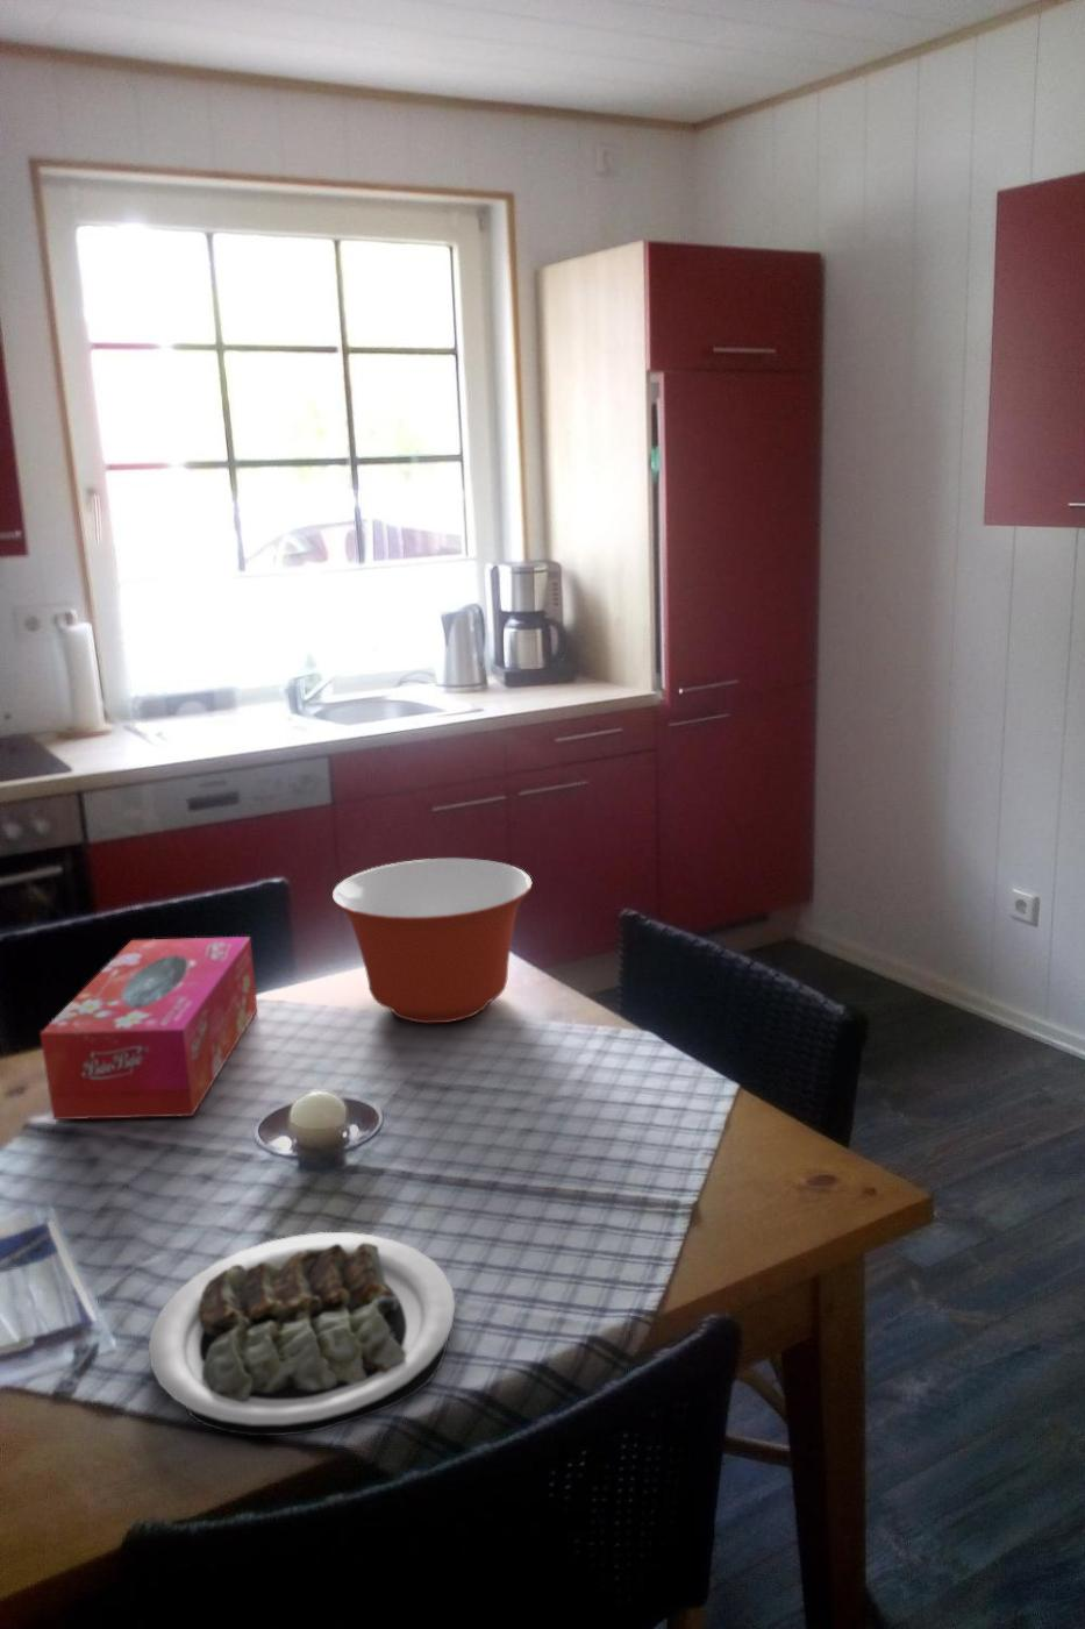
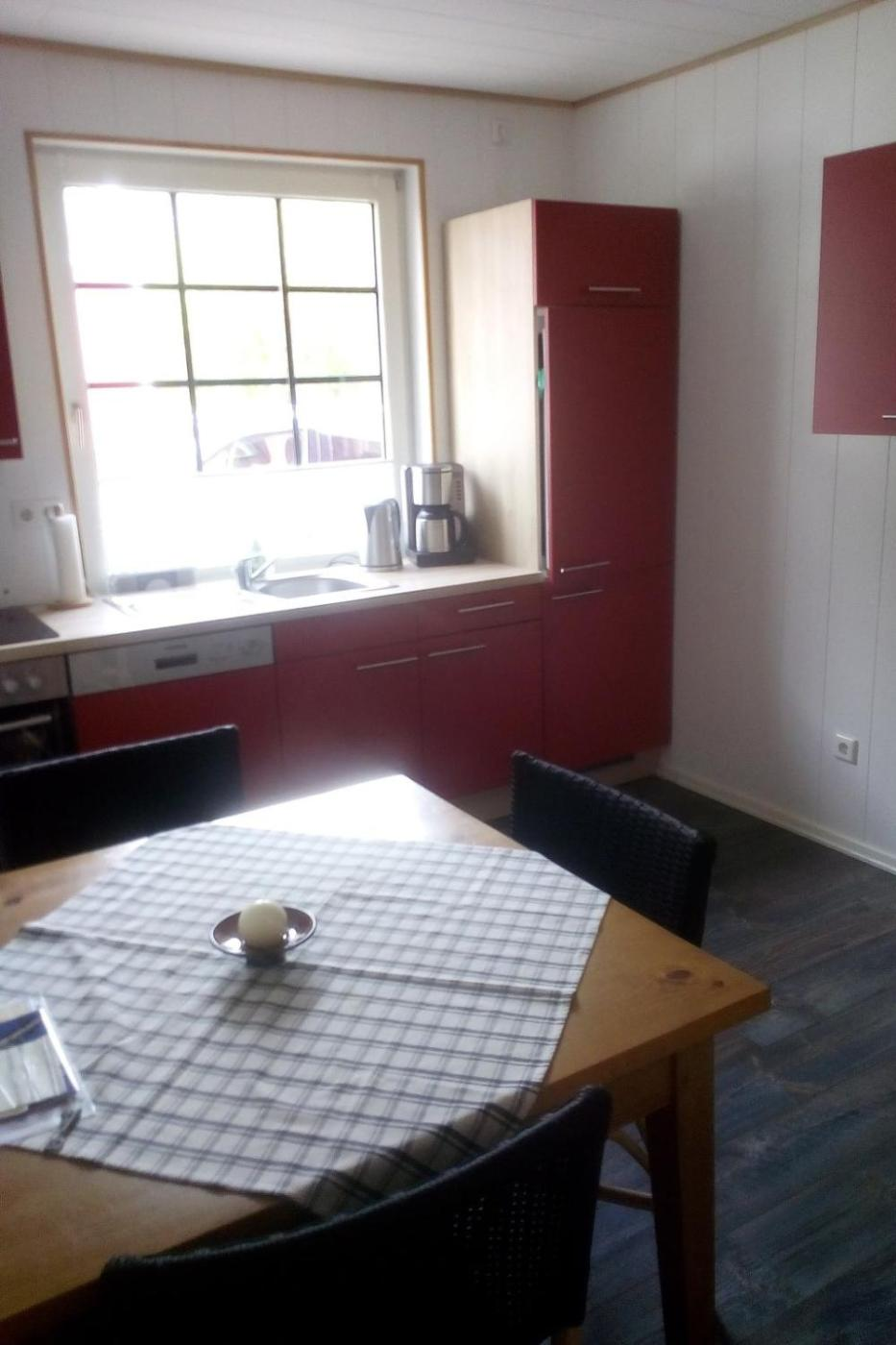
- mixing bowl [332,857,534,1025]
- plate [148,1231,455,1436]
- tissue box [40,935,258,1120]
